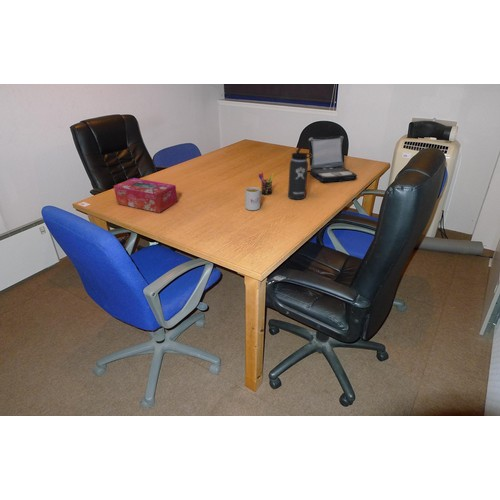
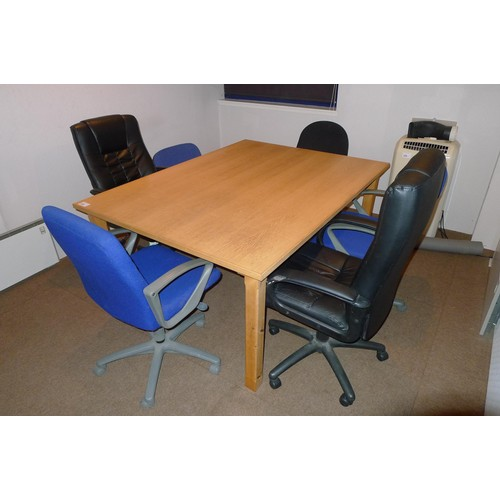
- tissue box [113,177,178,214]
- laptop [307,135,358,183]
- thermos bottle [287,144,313,201]
- pen holder [257,172,275,196]
- mug [244,186,262,211]
